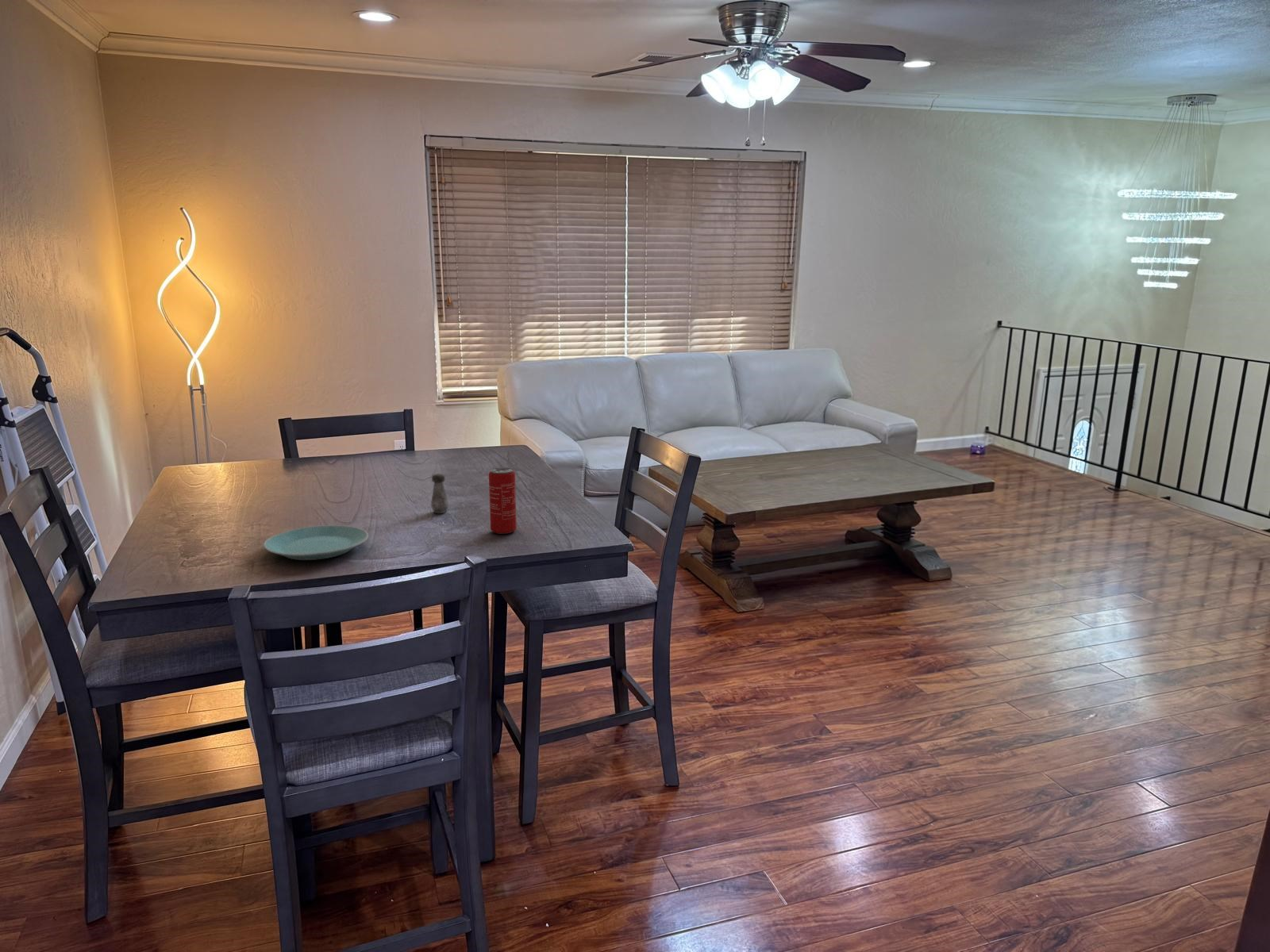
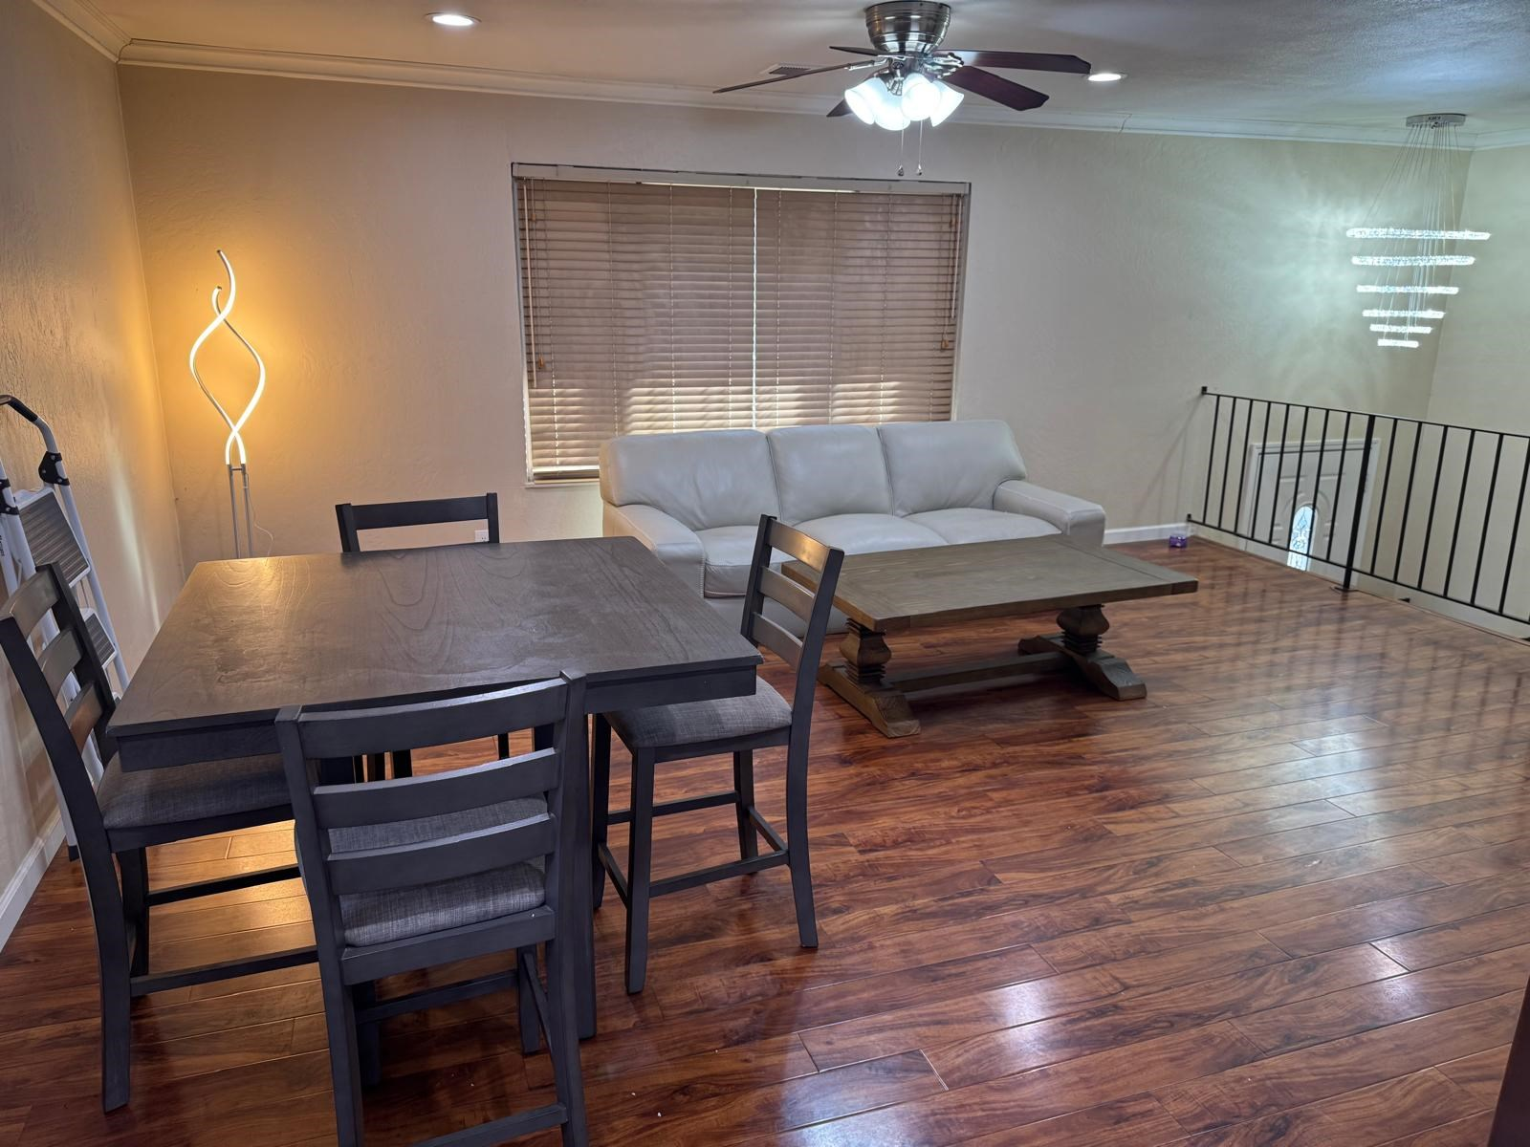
- salt shaker [430,473,449,514]
- plate [263,524,369,561]
- beverage can [488,466,518,535]
